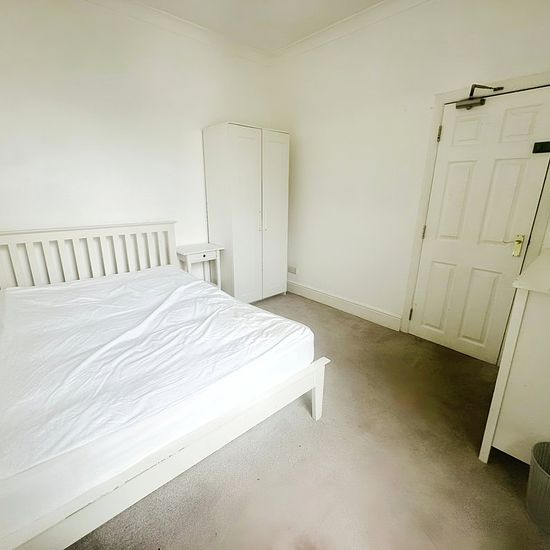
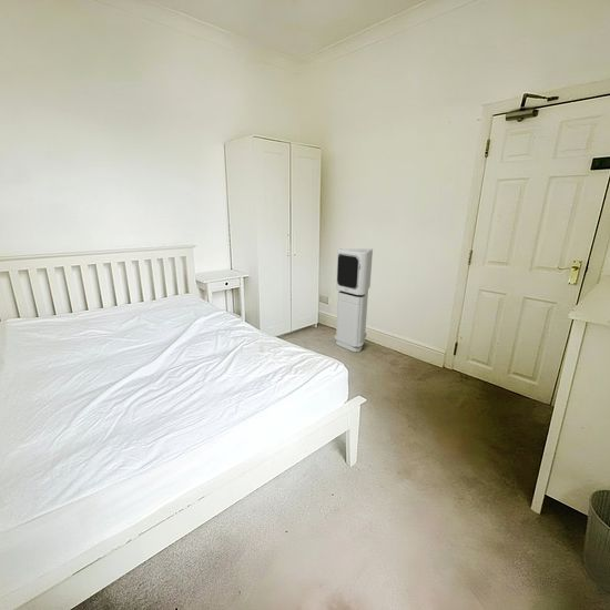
+ air purifier [333,247,374,353]
